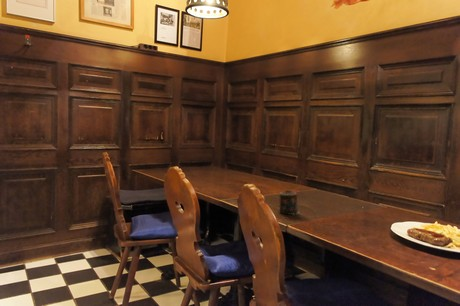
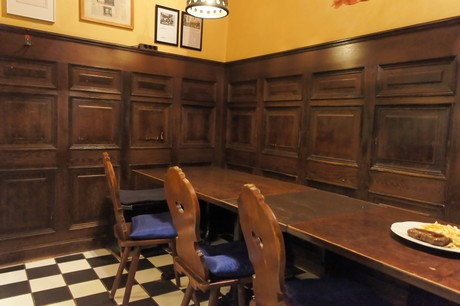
- candle [278,190,301,216]
